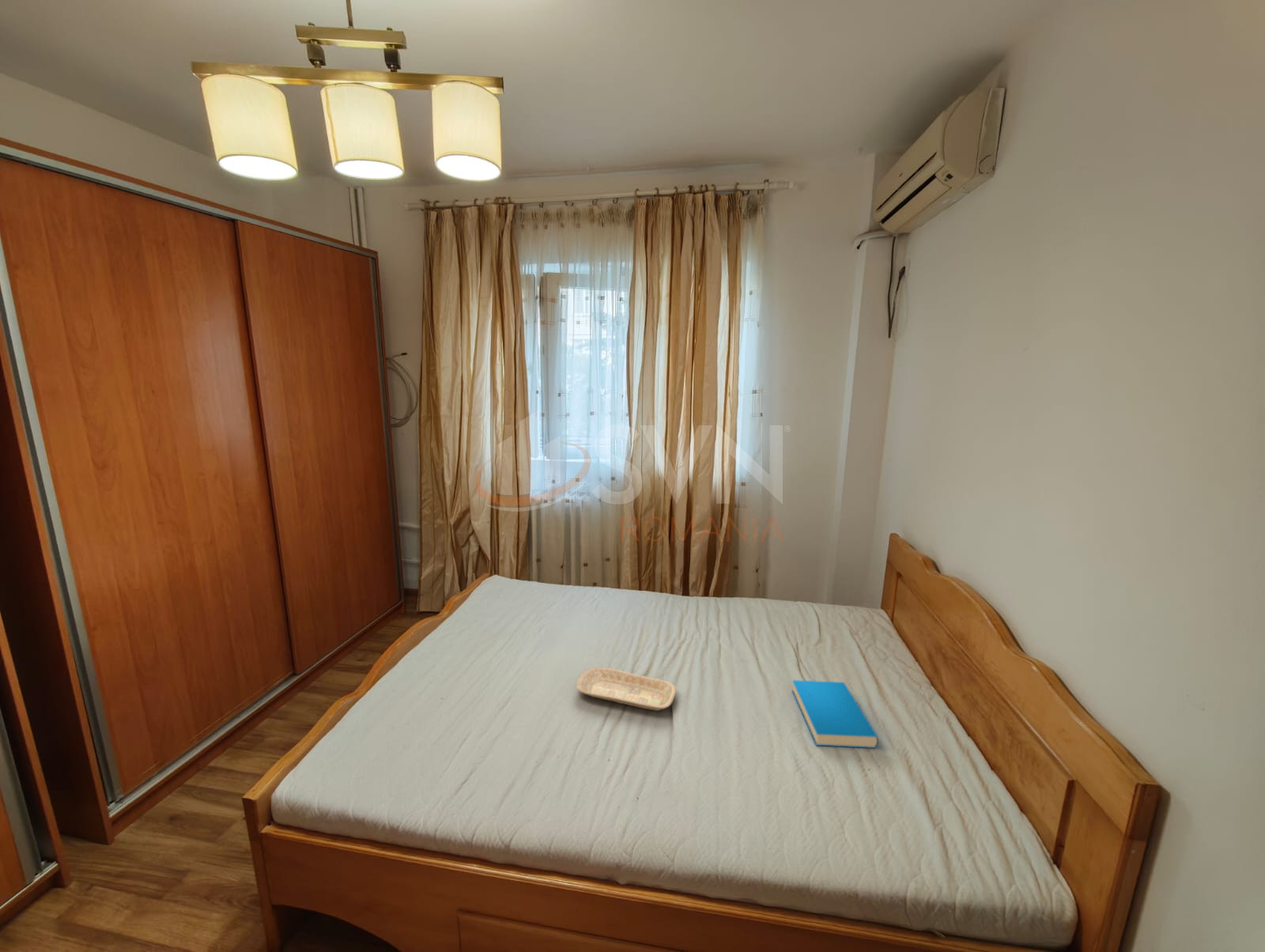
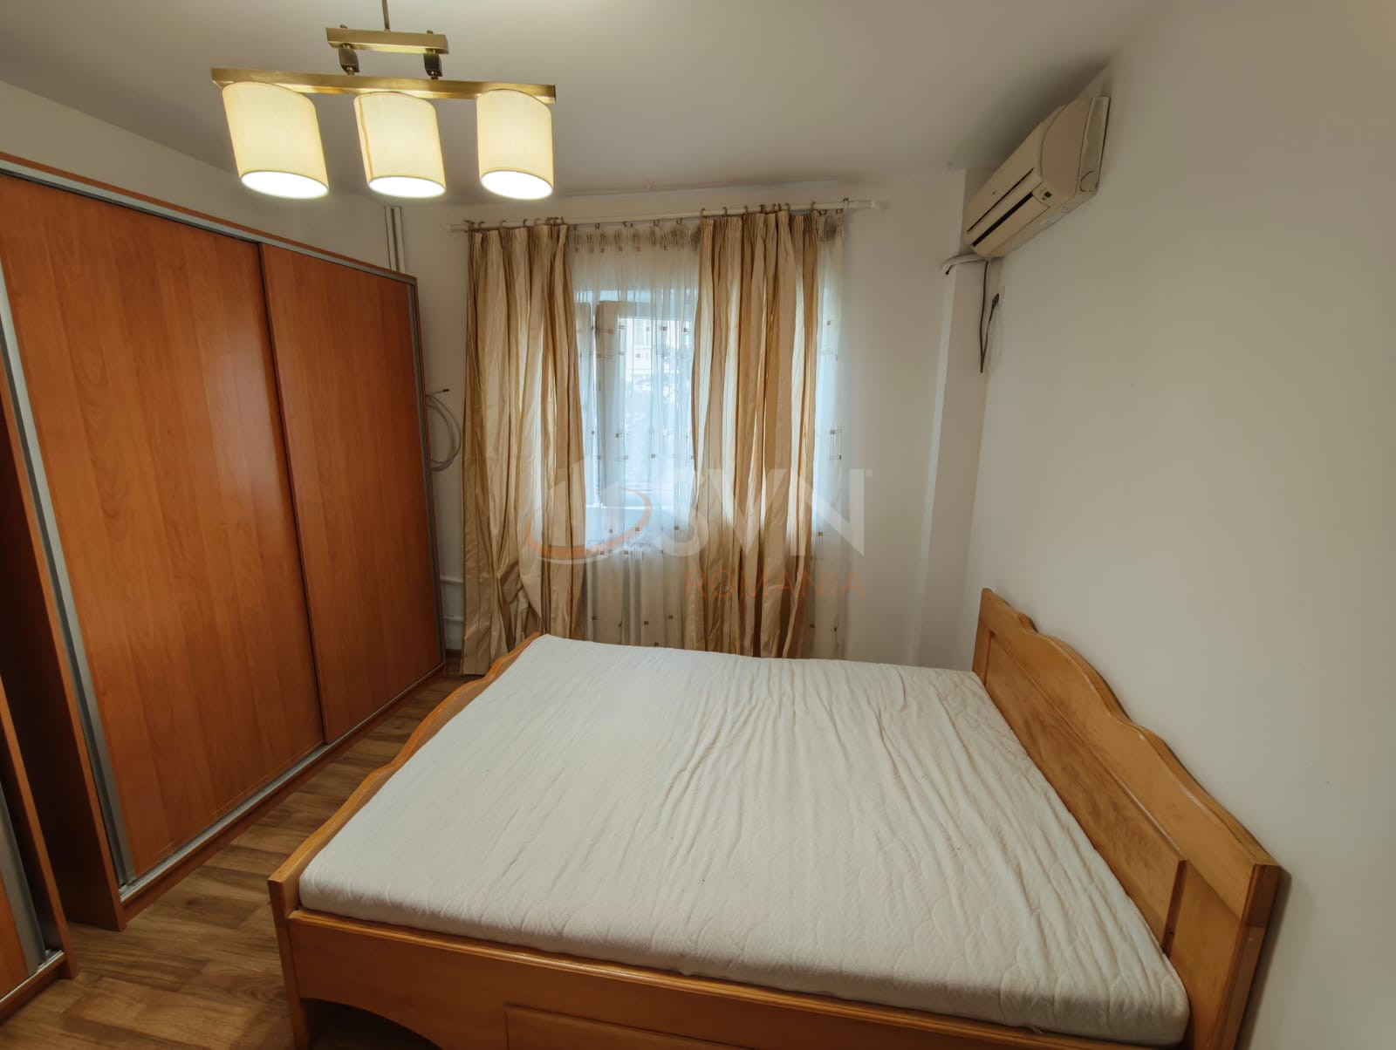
- book [791,679,879,749]
- tray [576,667,677,712]
